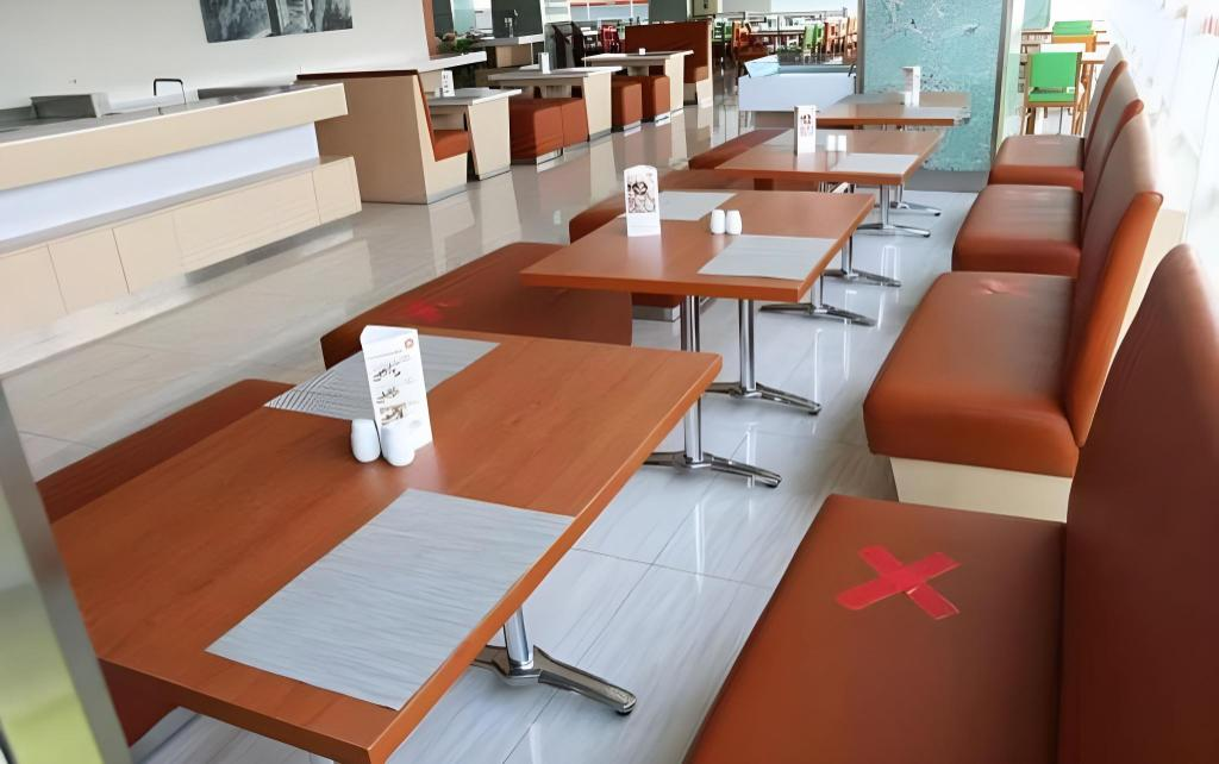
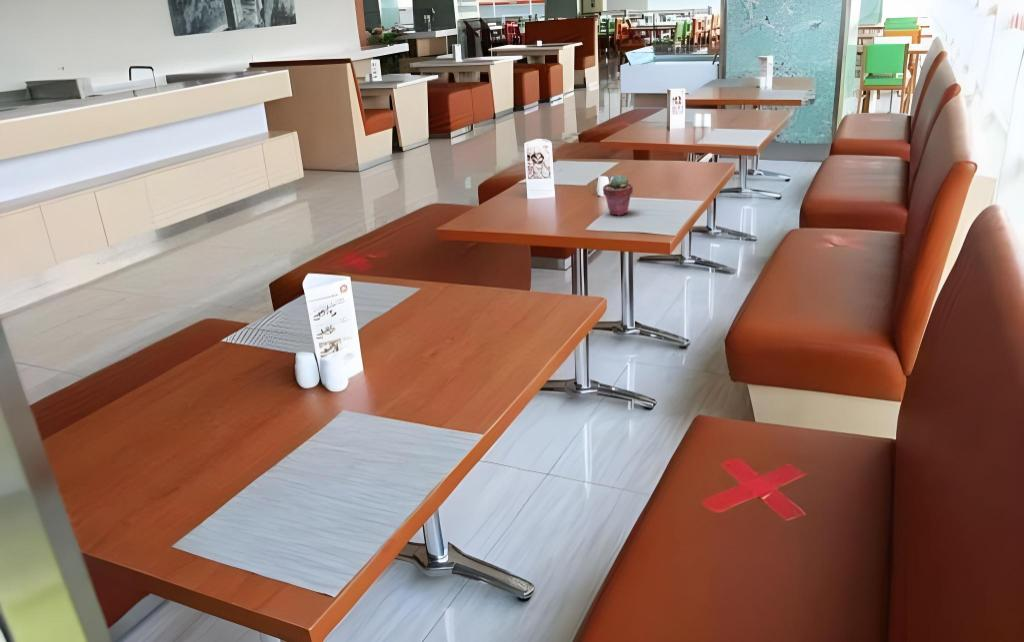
+ potted succulent [602,174,634,216]
